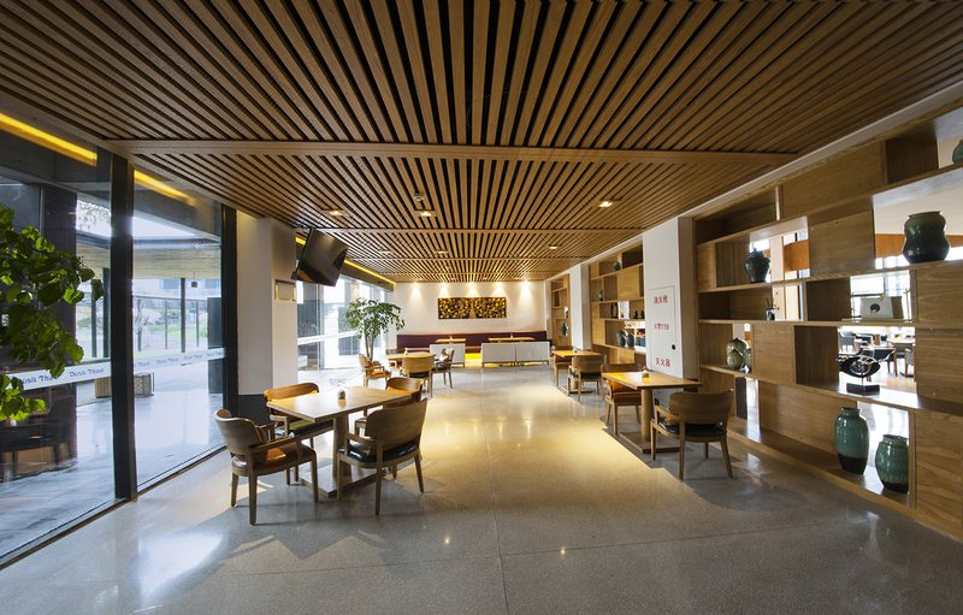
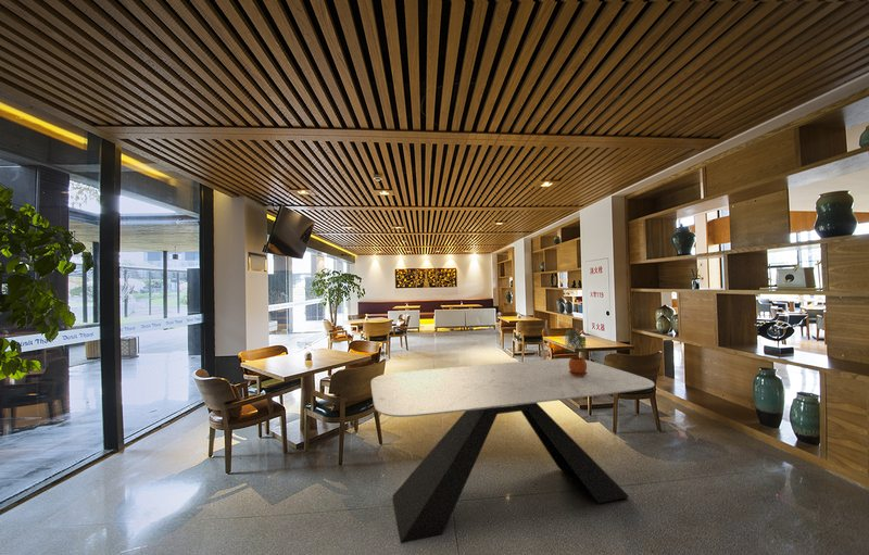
+ dining table [369,357,655,544]
+ potted plant [564,329,588,377]
